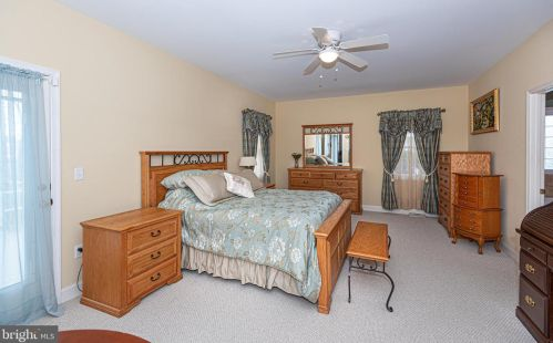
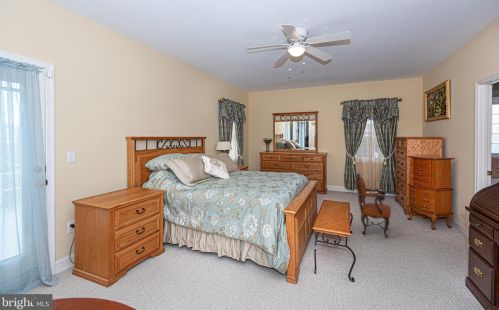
+ armchair [355,172,392,239]
